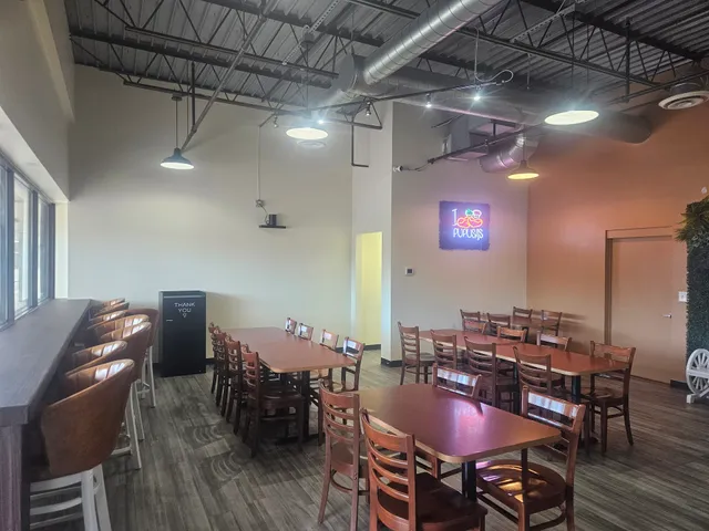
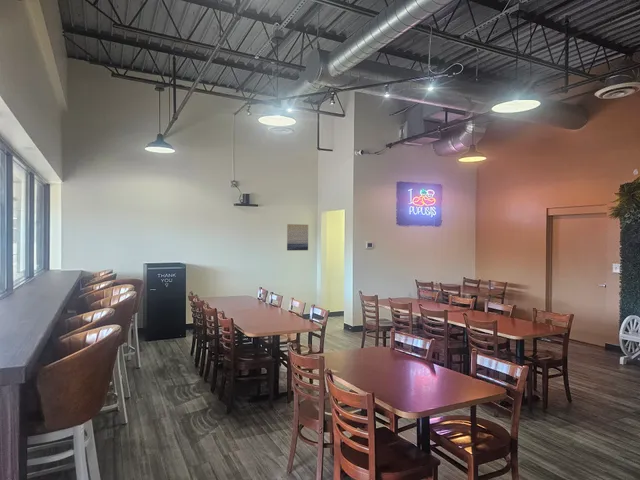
+ wall art [286,223,309,251]
